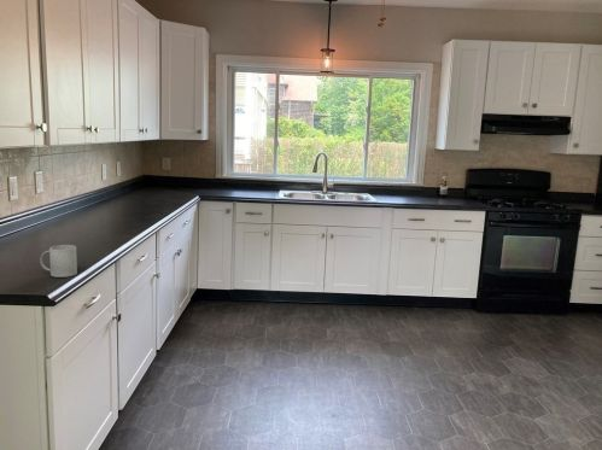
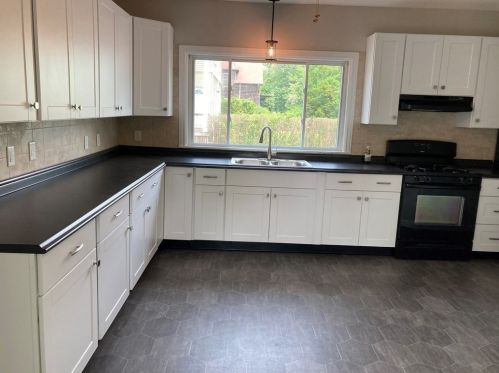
- mug [39,244,78,279]
